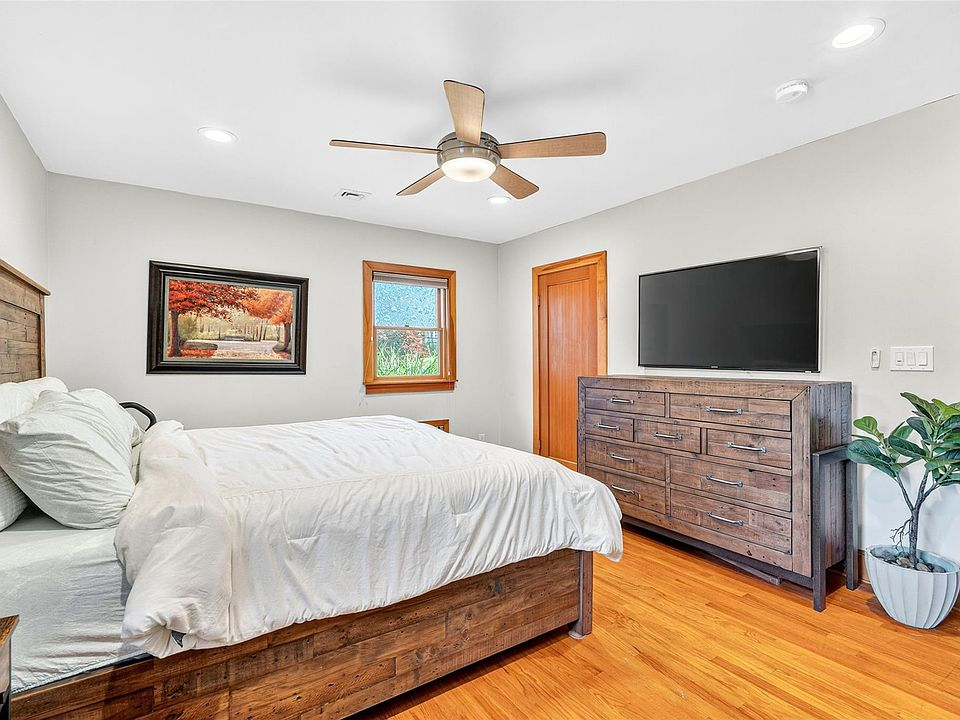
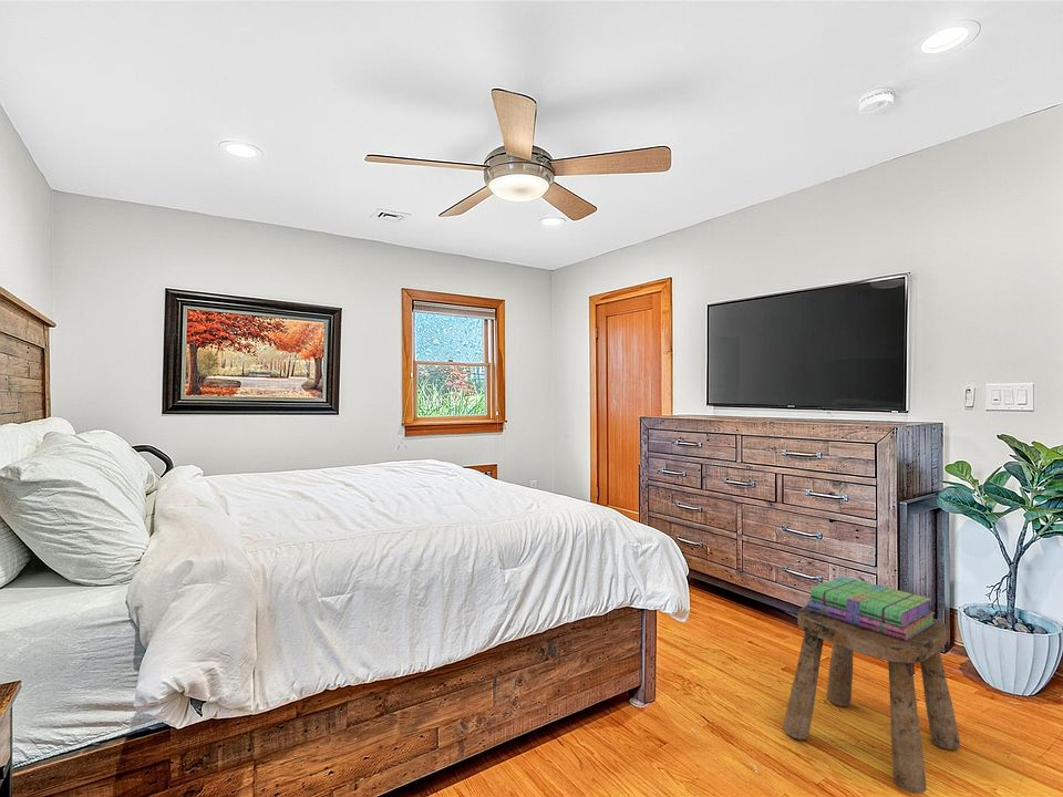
+ stack of books [806,576,936,641]
+ stool [783,604,961,795]
